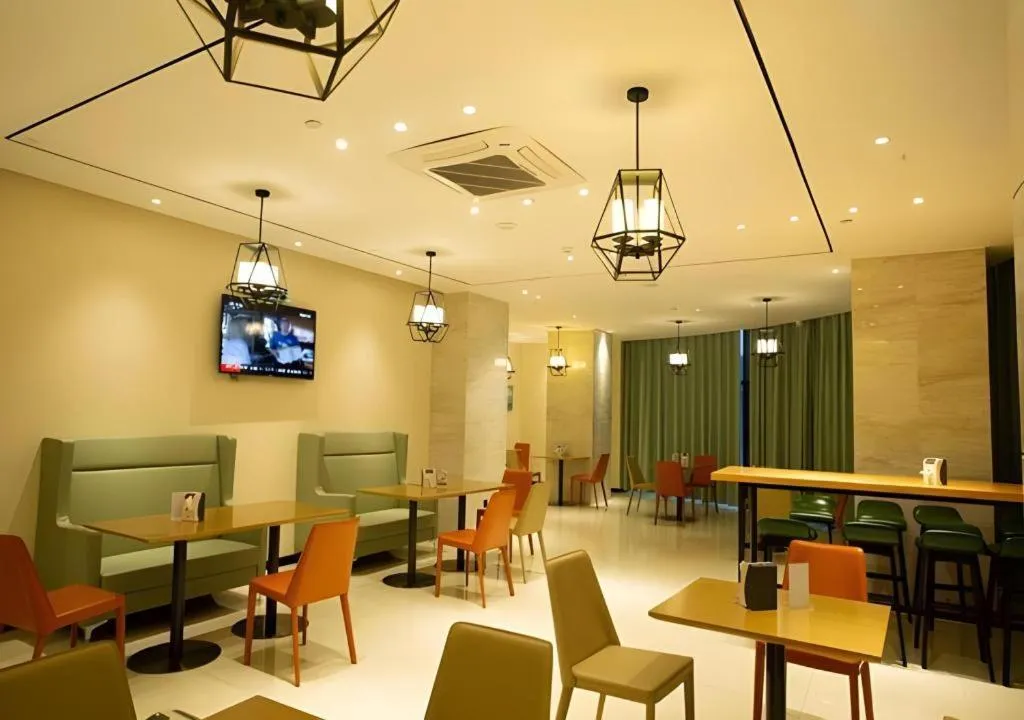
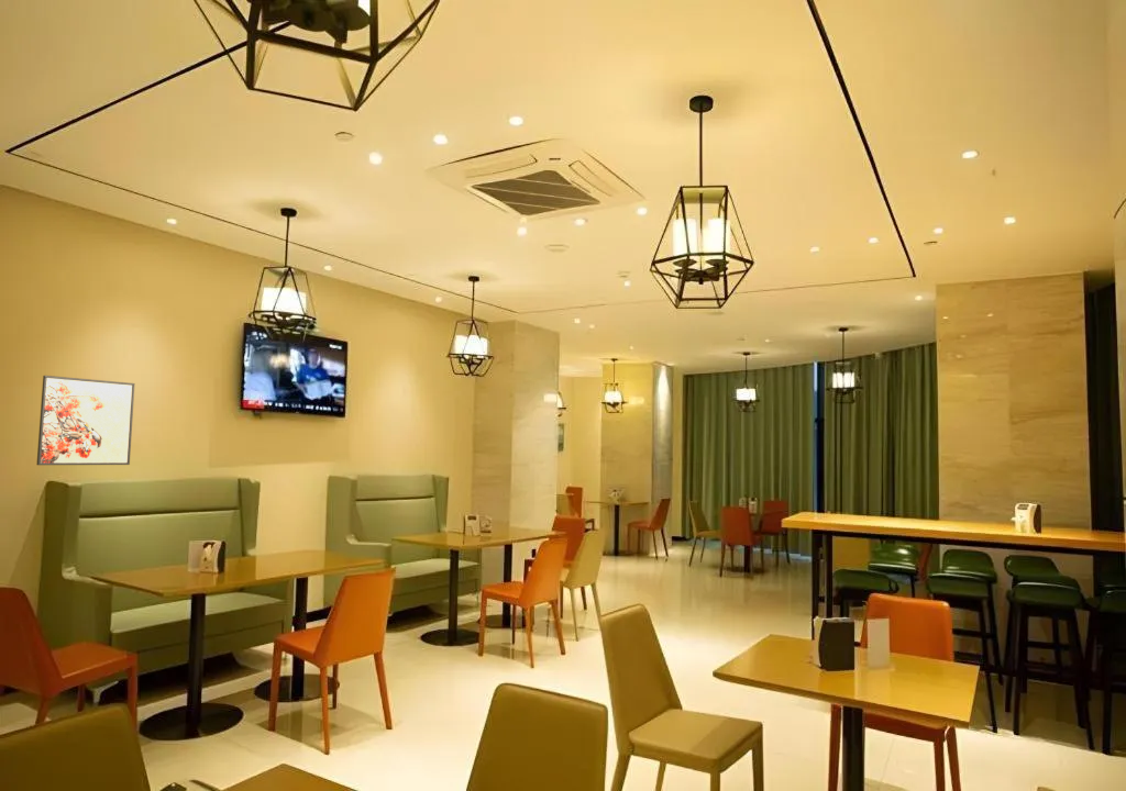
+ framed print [36,375,135,466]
